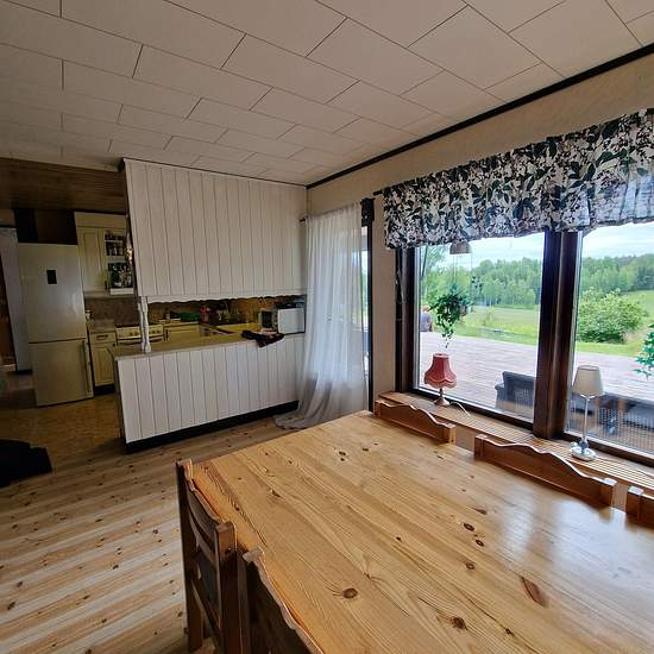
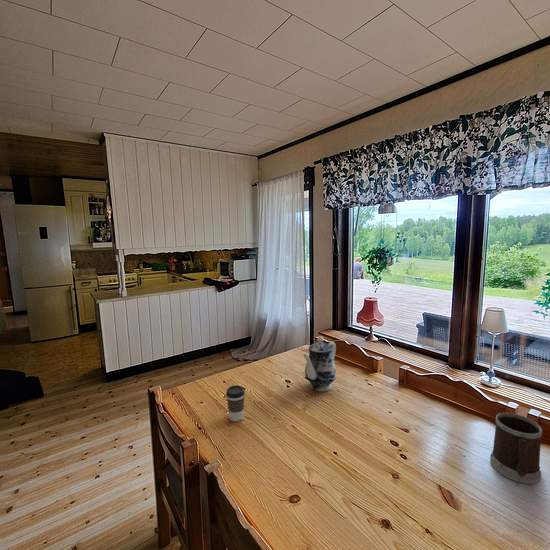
+ mug [489,412,543,485]
+ coffee cup [225,385,246,422]
+ teapot [302,336,337,392]
